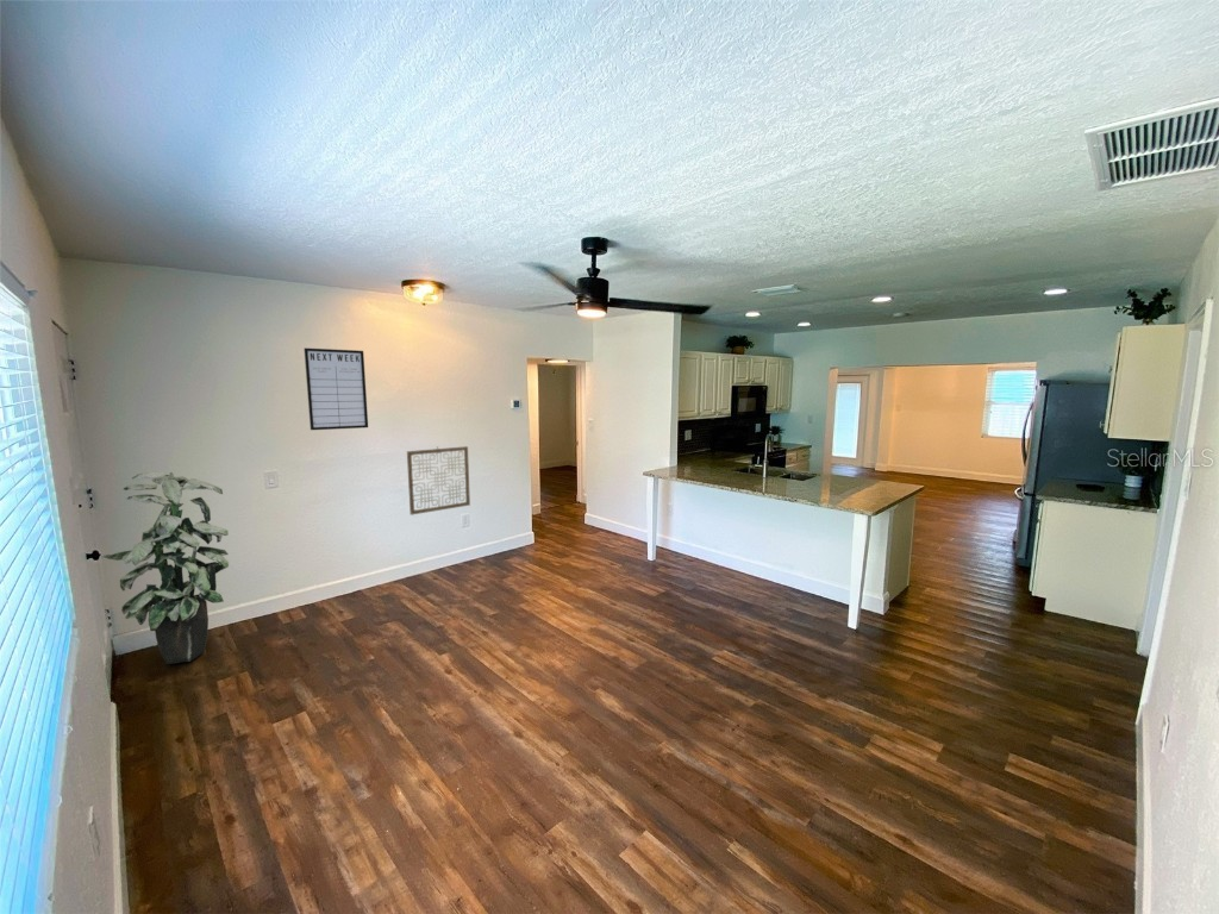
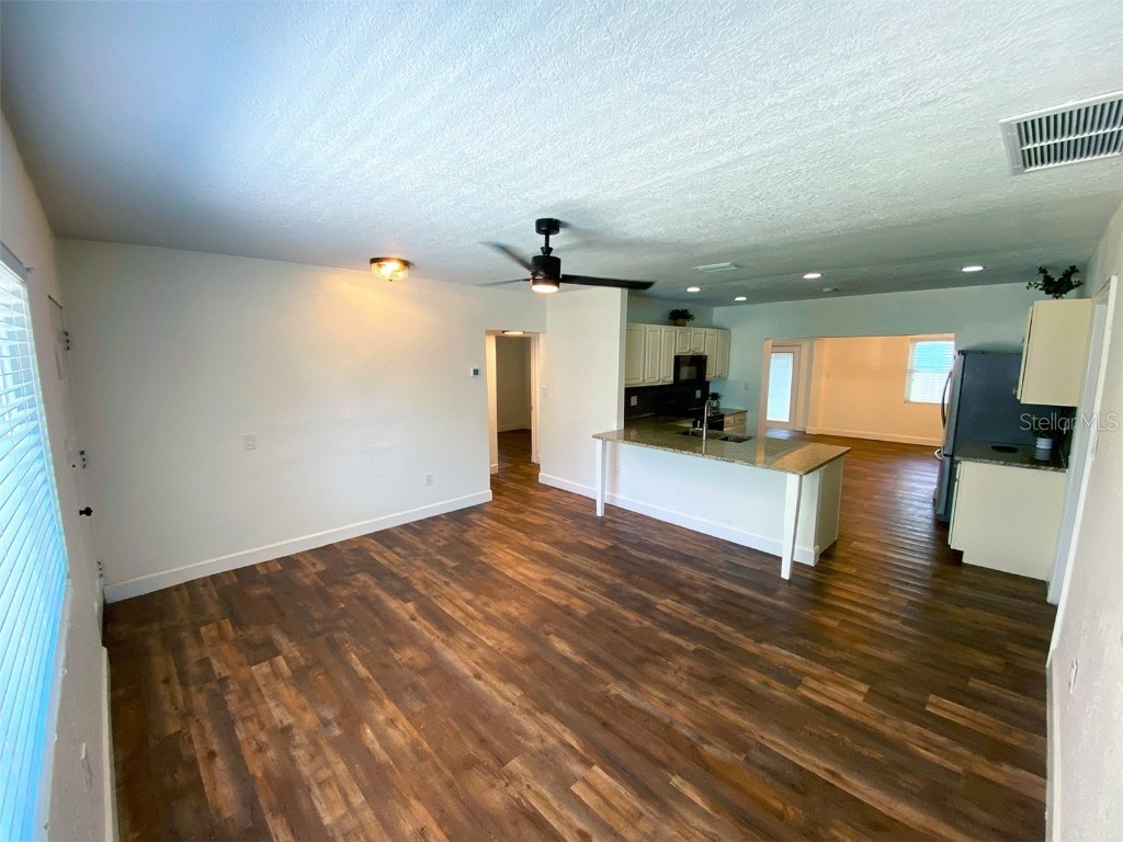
- indoor plant [100,471,230,665]
- writing board [302,346,369,431]
- wall art [406,445,471,517]
